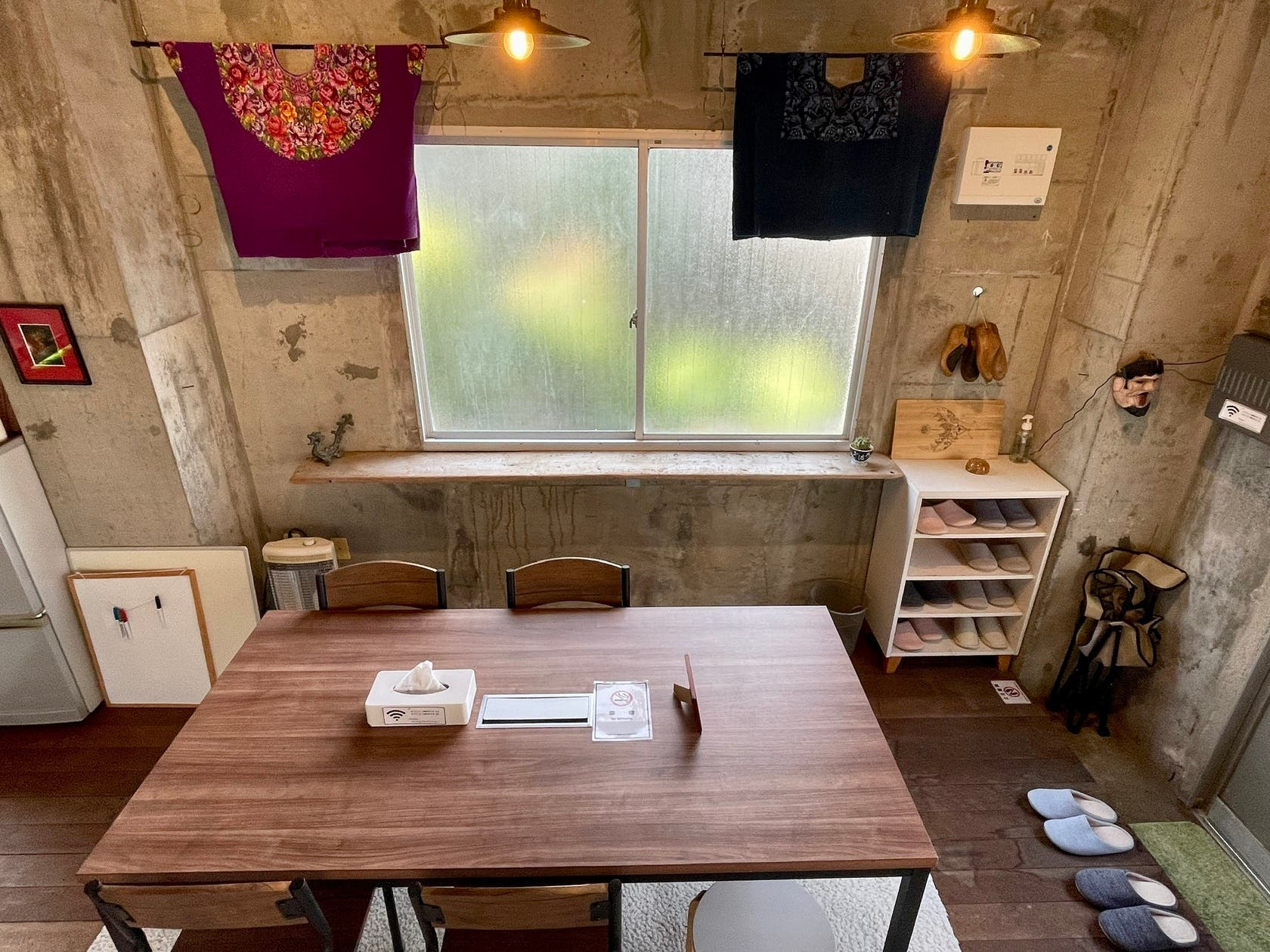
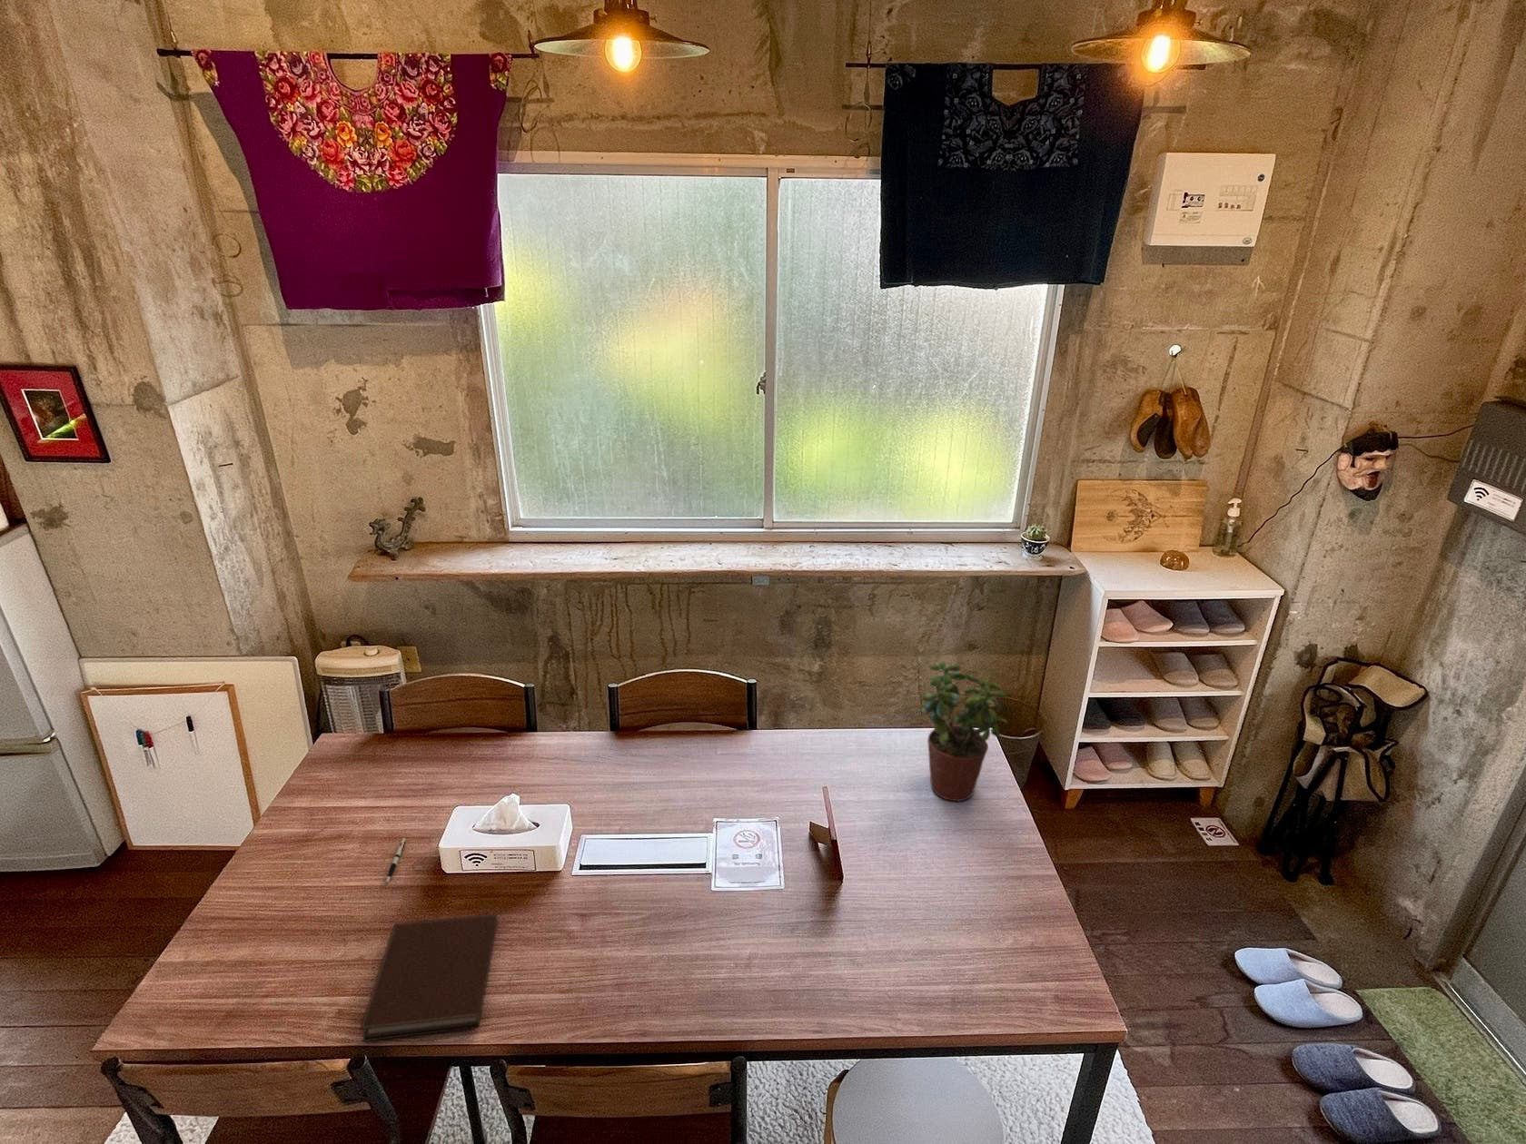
+ pen [386,838,407,884]
+ potted plant [920,660,1009,803]
+ notebook [359,913,499,1042]
